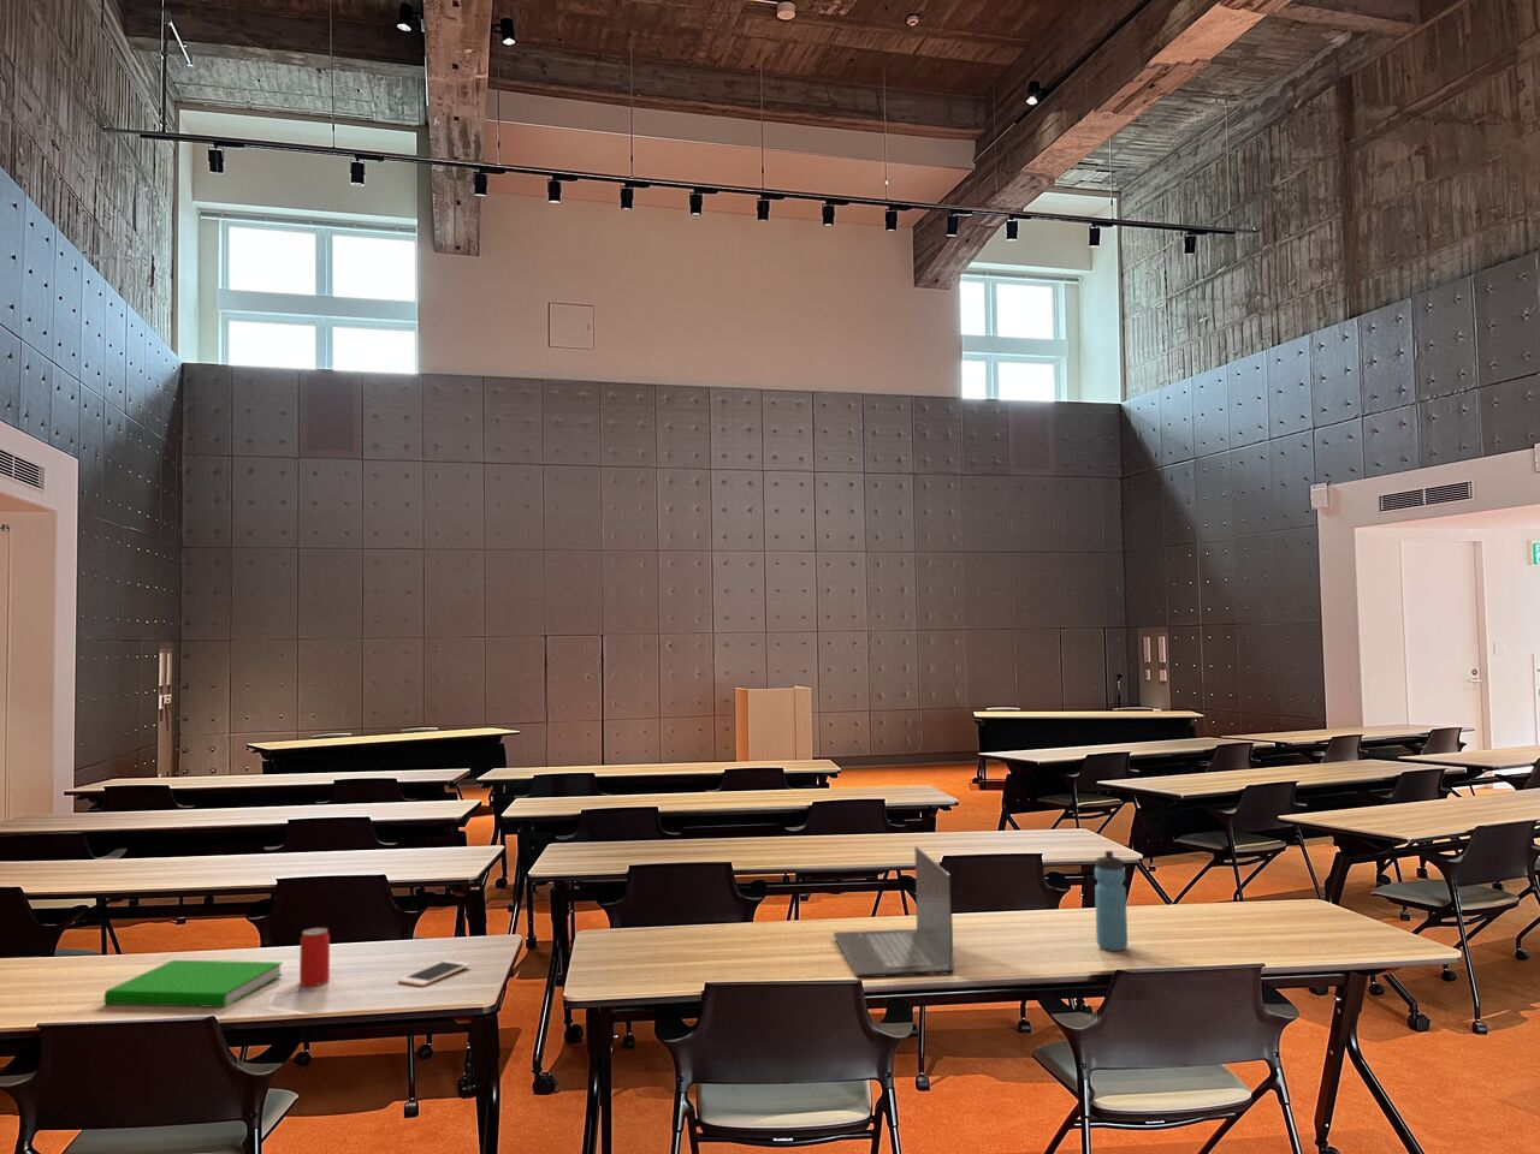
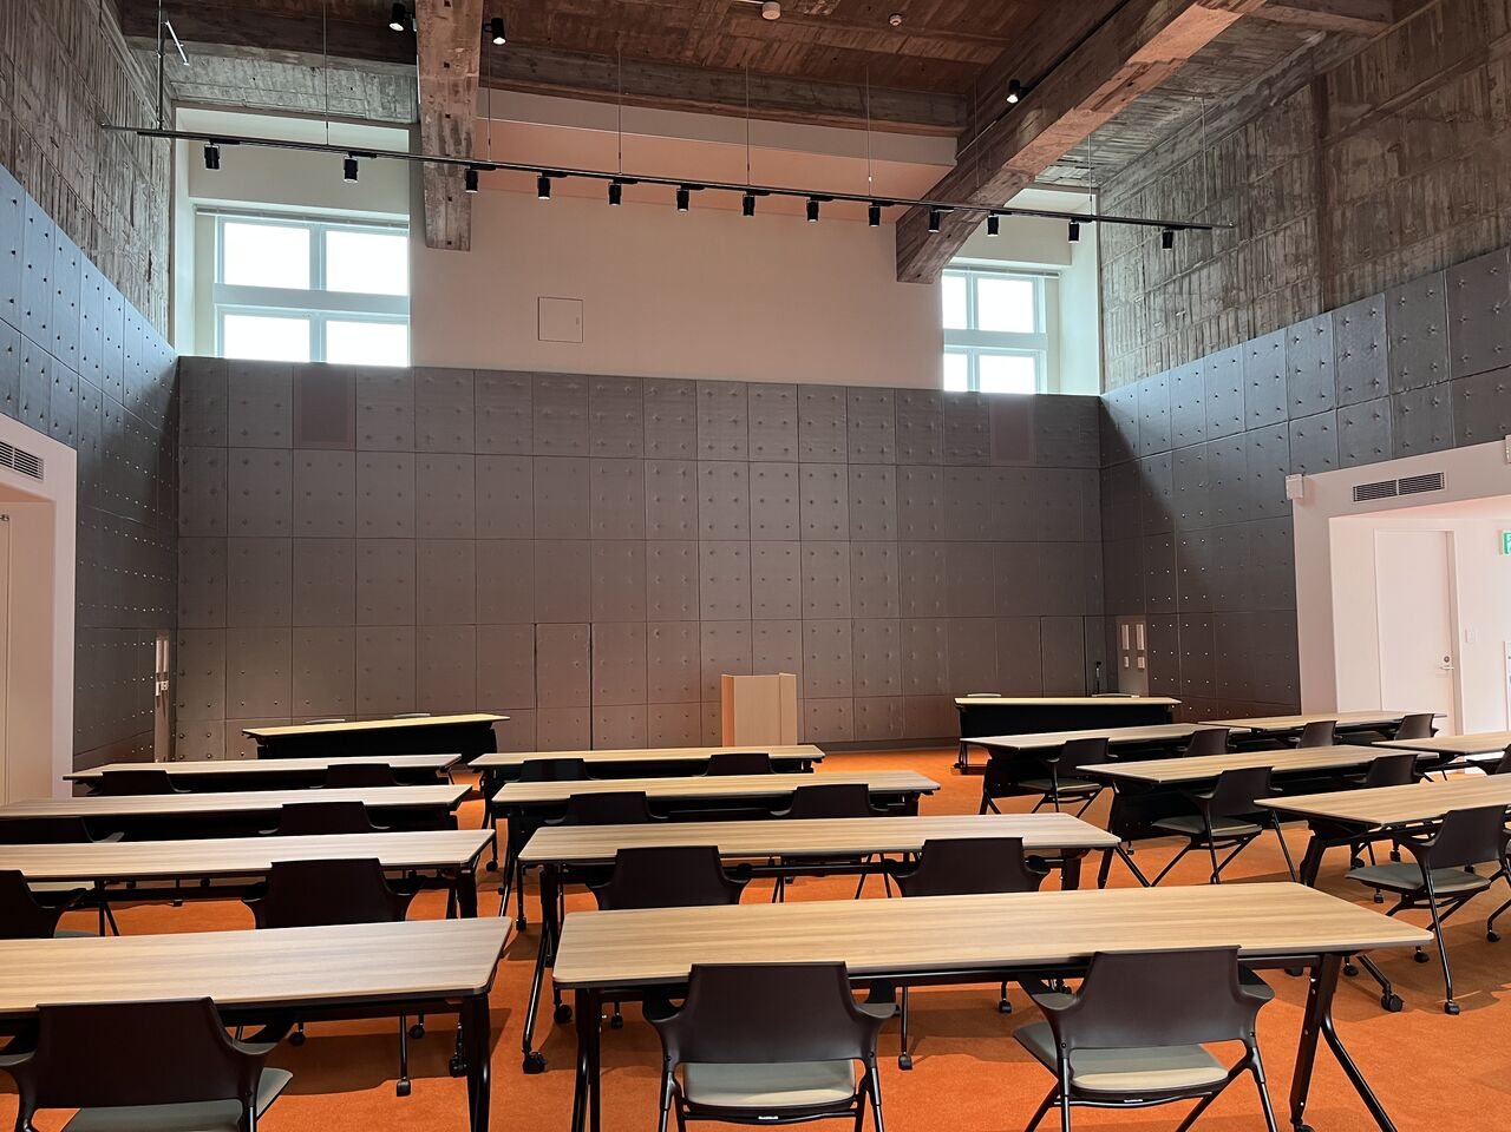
- book [103,959,284,1009]
- laptop [833,846,954,978]
- water bottle [1094,850,1129,952]
- cell phone [397,959,472,987]
- beverage can [298,927,331,987]
